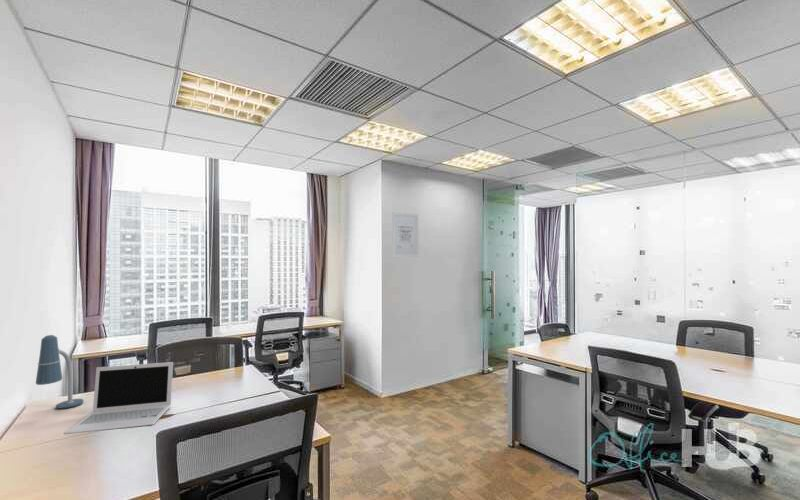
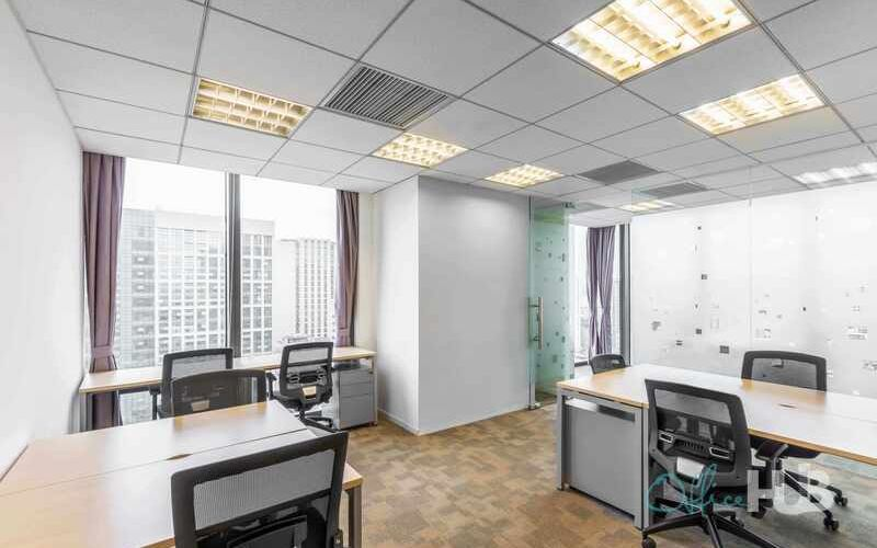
- wall art [391,212,419,258]
- laptop [63,361,174,435]
- desk lamp [35,334,84,409]
